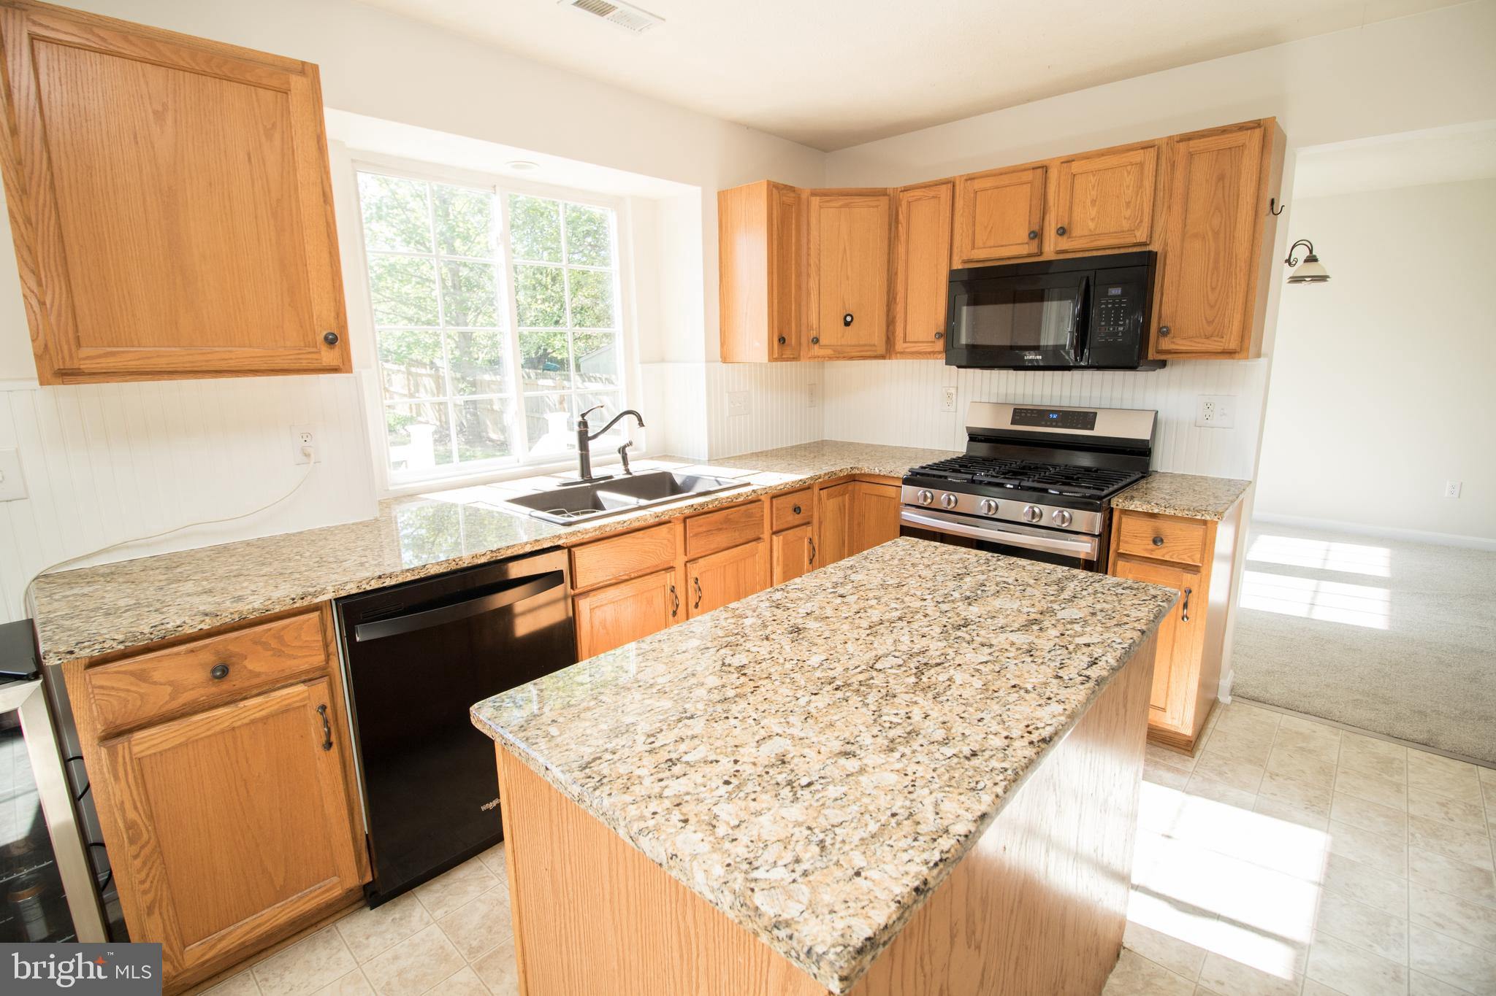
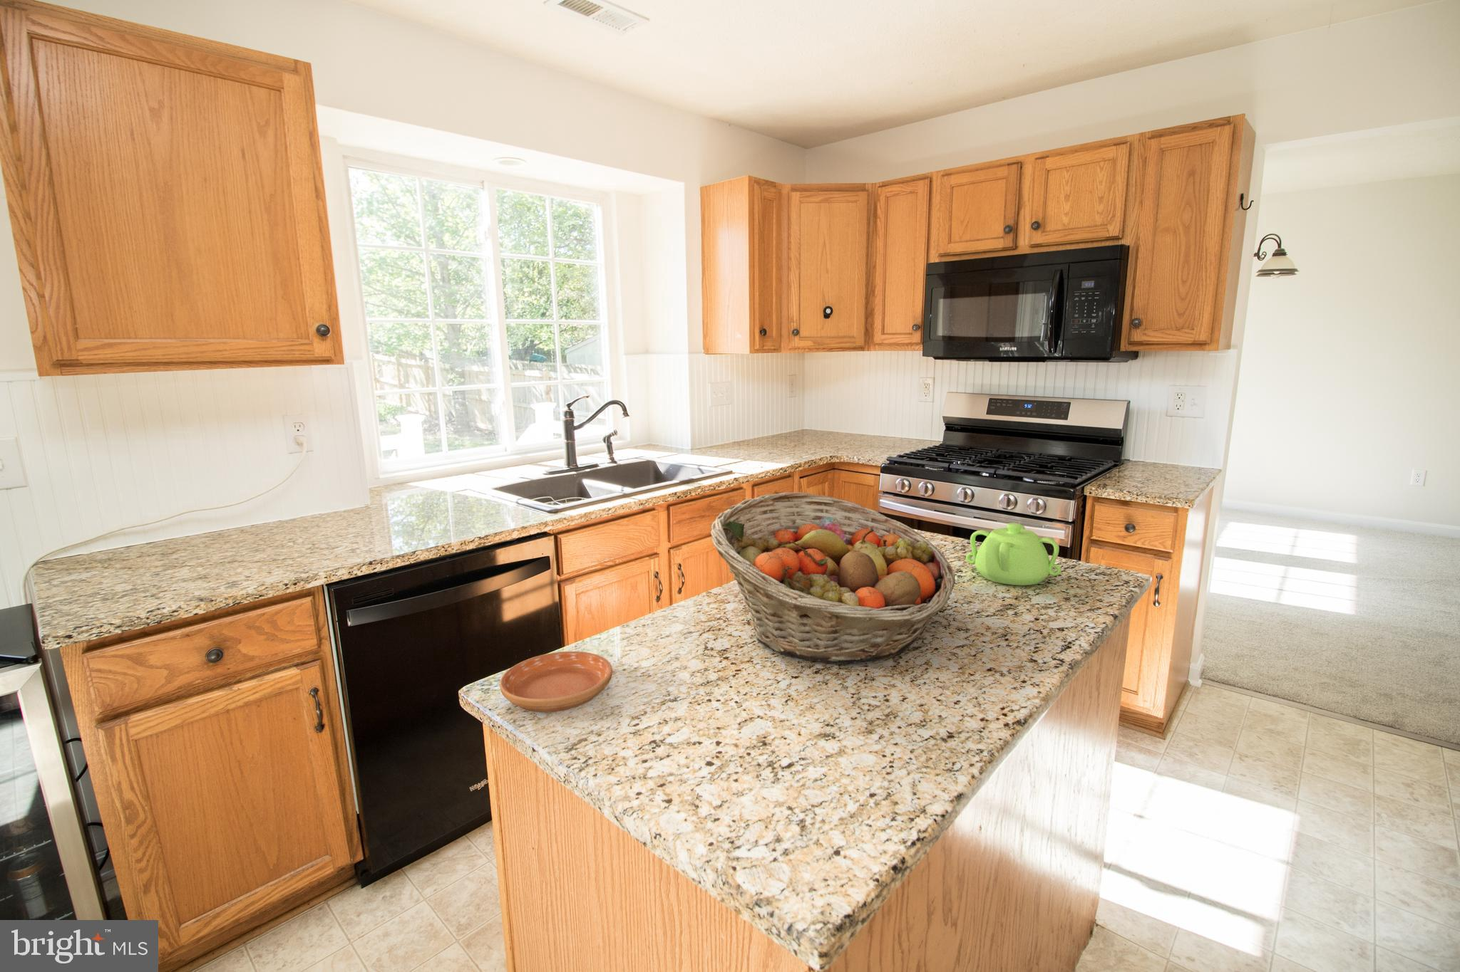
+ teapot [965,522,1063,586]
+ fruit basket [710,491,956,664]
+ saucer [499,651,613,713]
